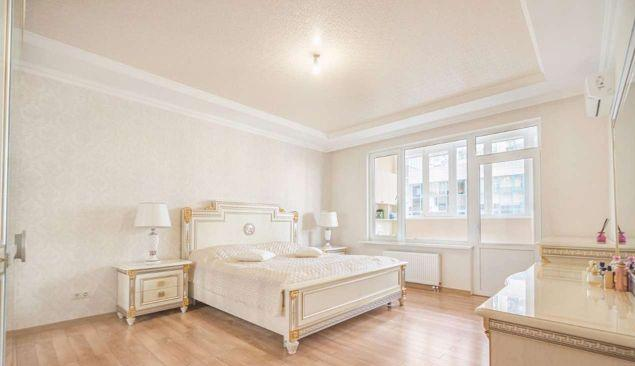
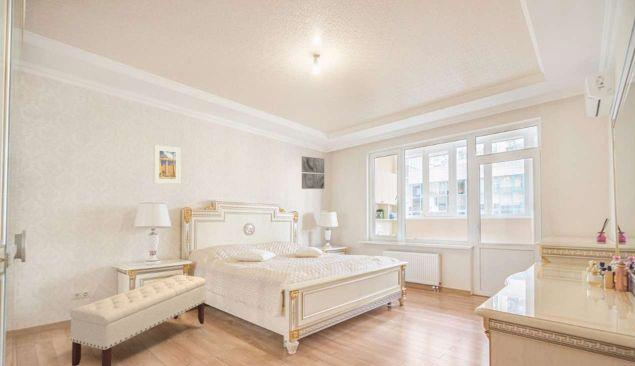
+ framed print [153,145,182,185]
+ wall art [301,155,325,190]
+ bench [69,274,207,366]
